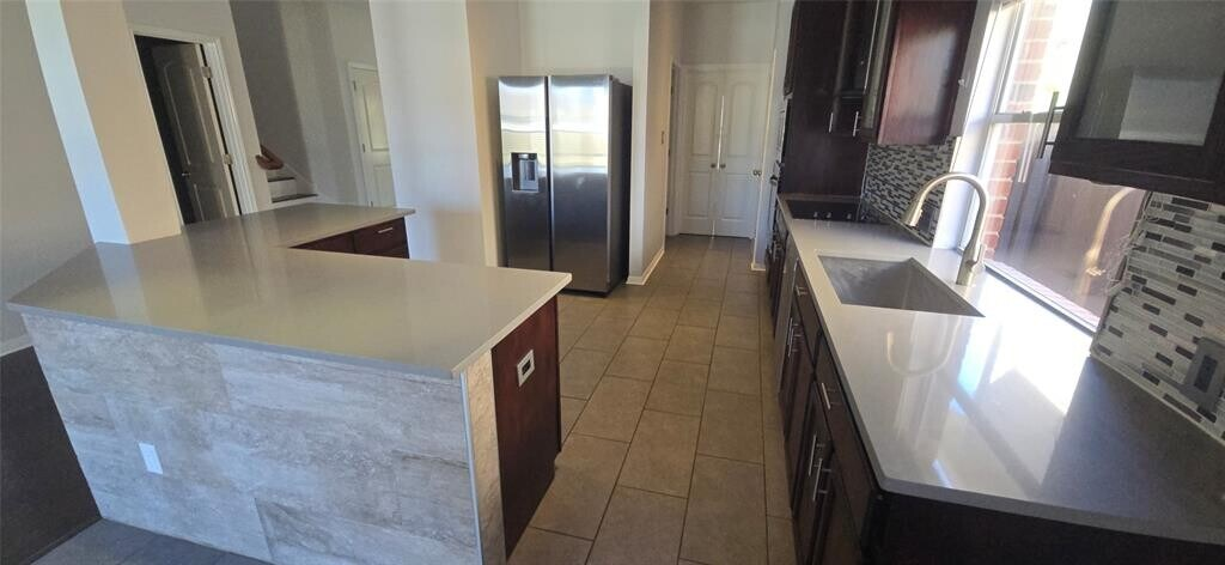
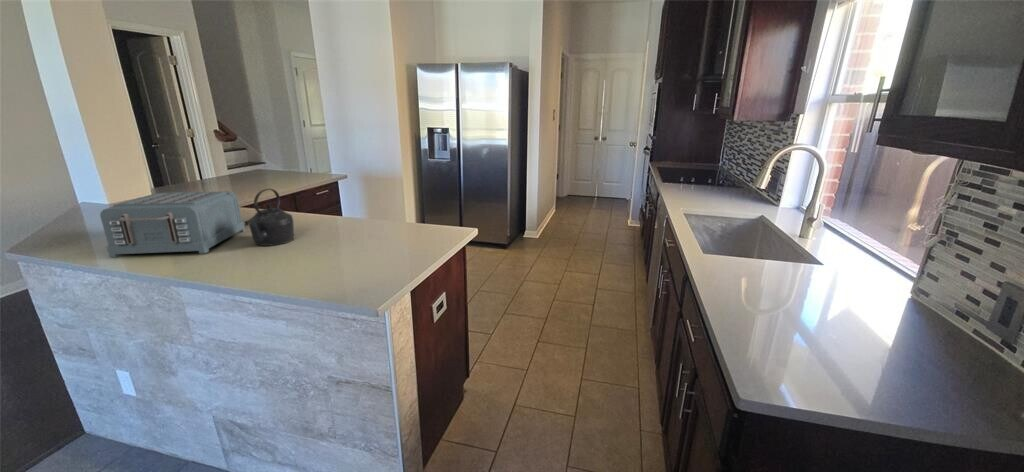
+ kettle [244,188,295,247]
+ toaster [99,190,246,258]
